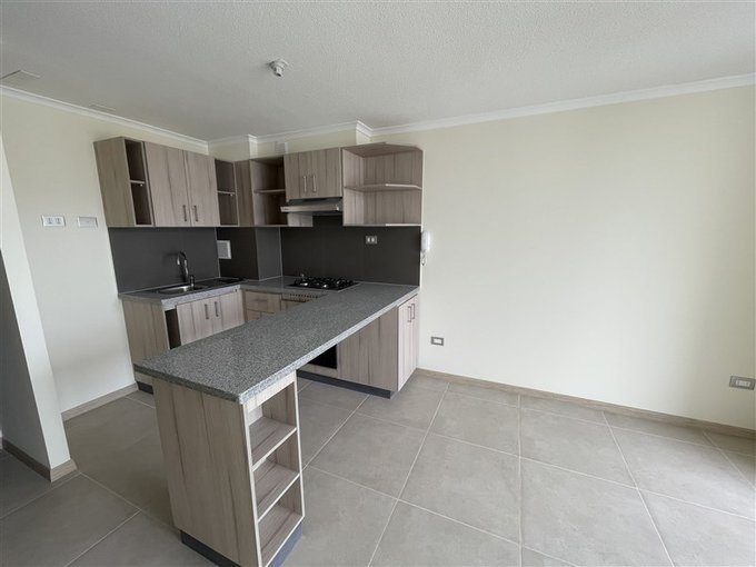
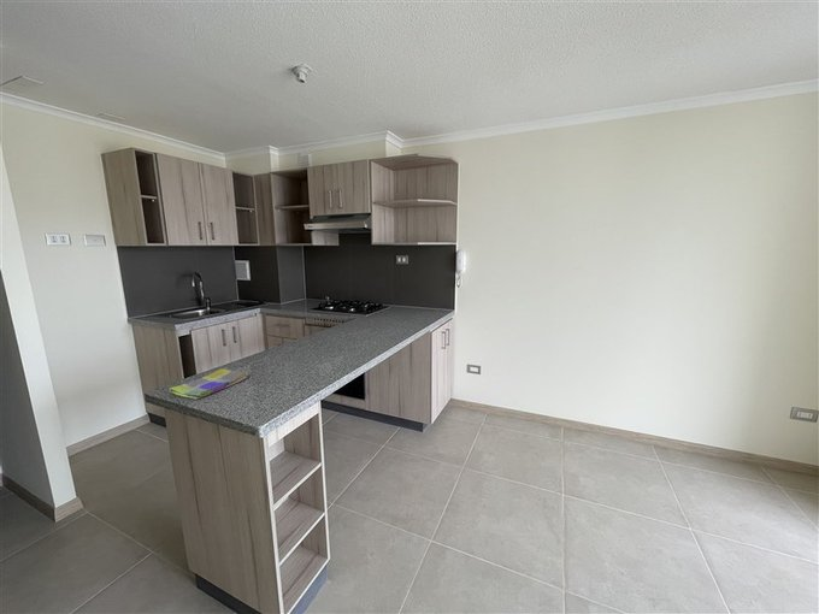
+ dish towel [169,367,249,401]
